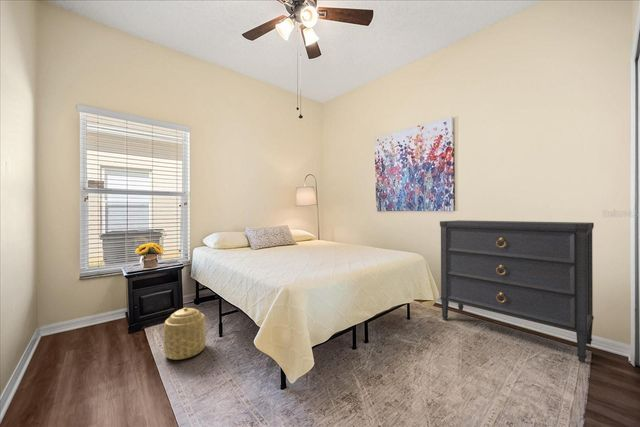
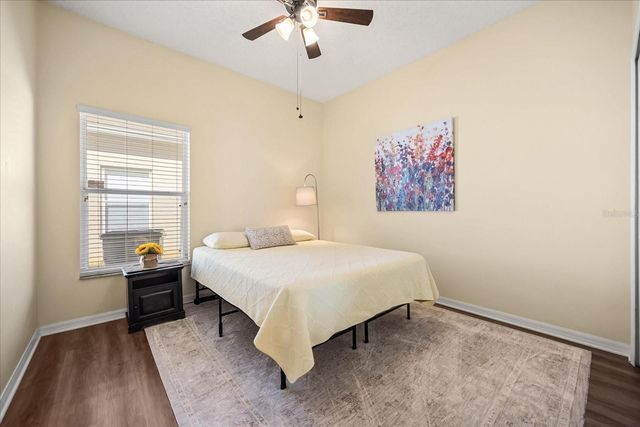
- basket [162,307,207,361]
- dresser [439,219,595,364]
